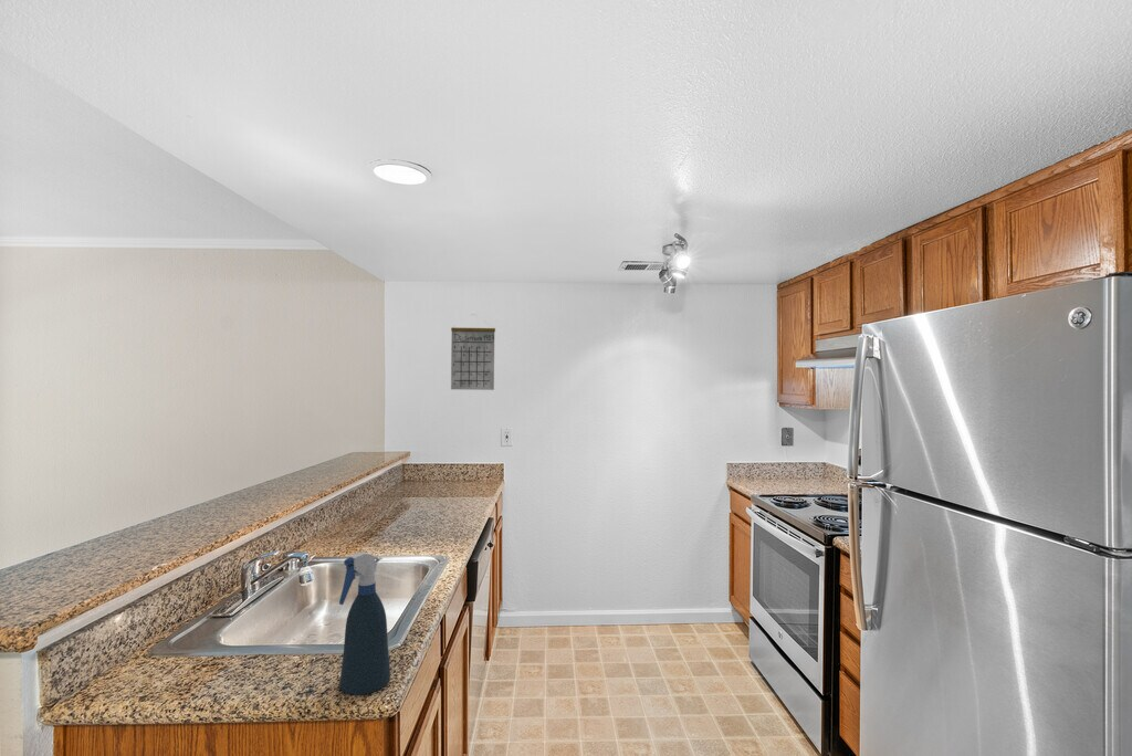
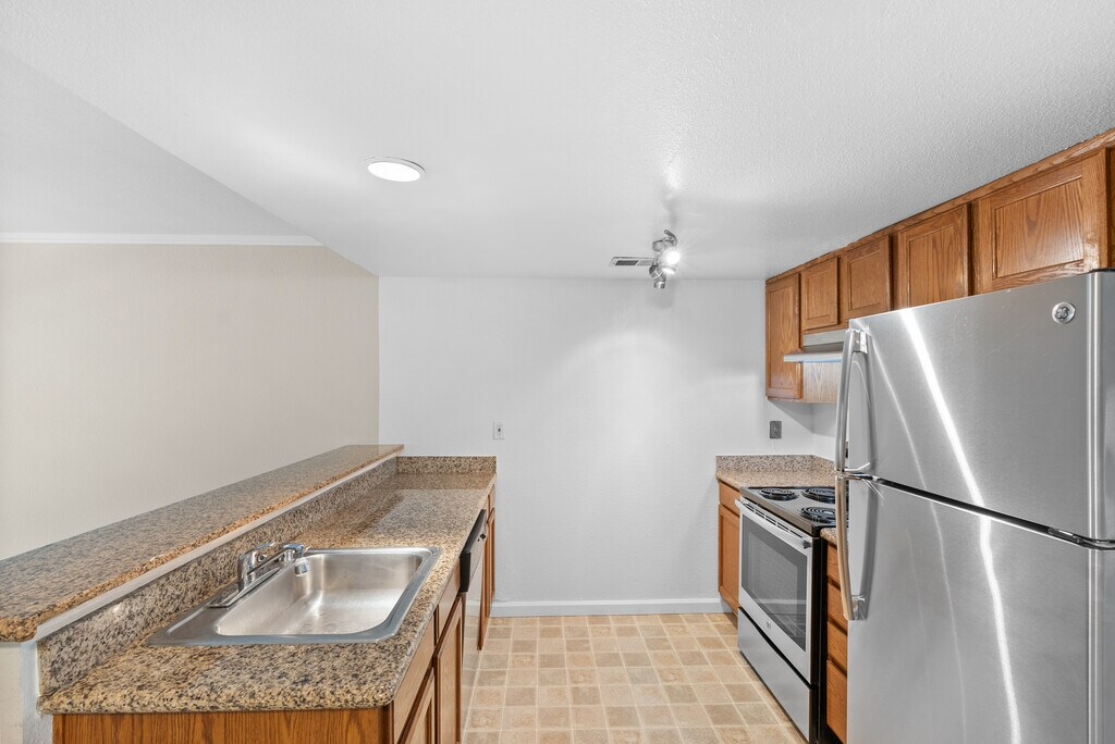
- calendar [450,313,496,391]
- spray bottle [338,552,391,696]
